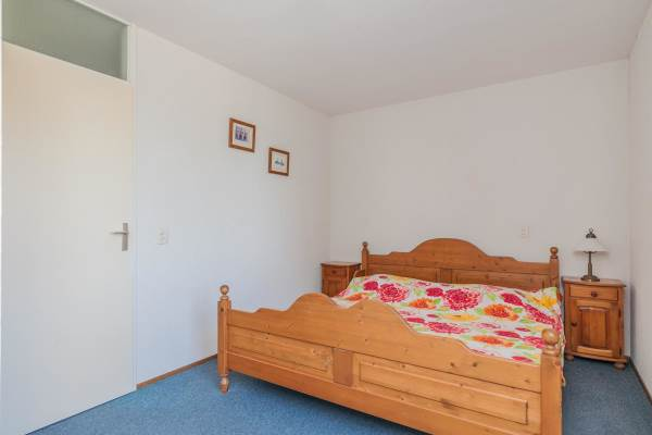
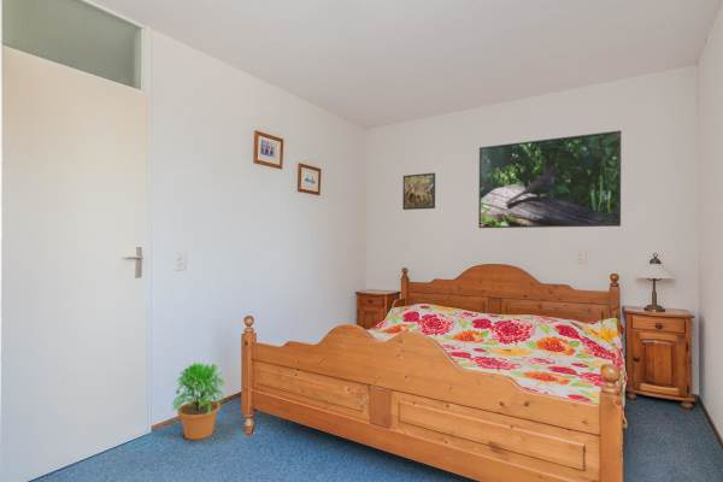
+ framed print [477,129,623,229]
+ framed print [401,172,436,211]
+ potted plant [171,362,227,441]
